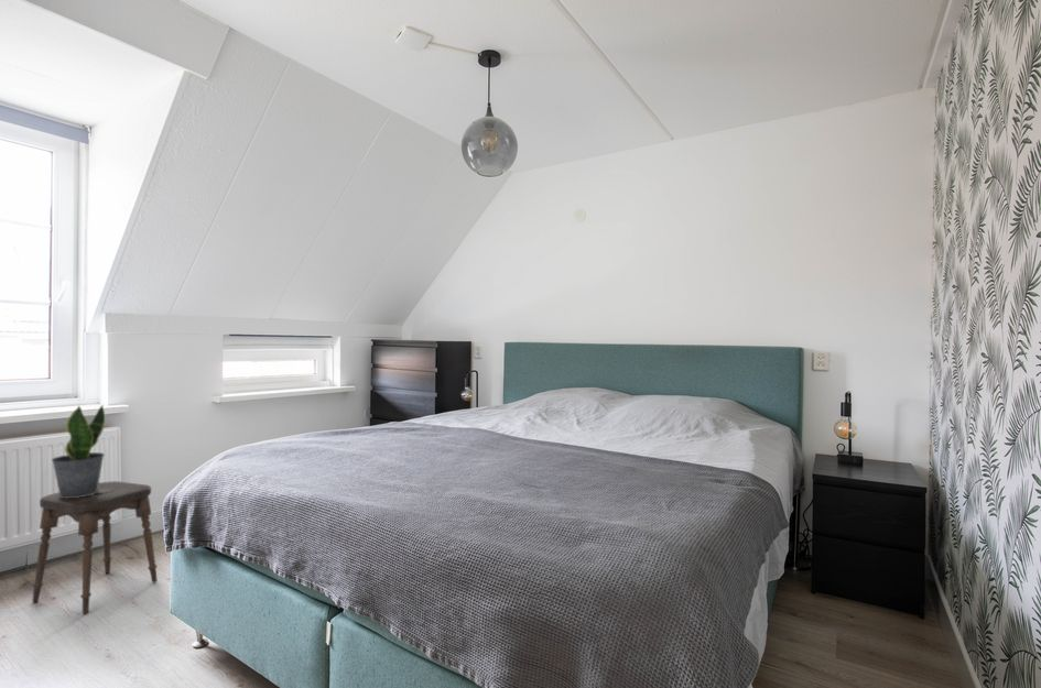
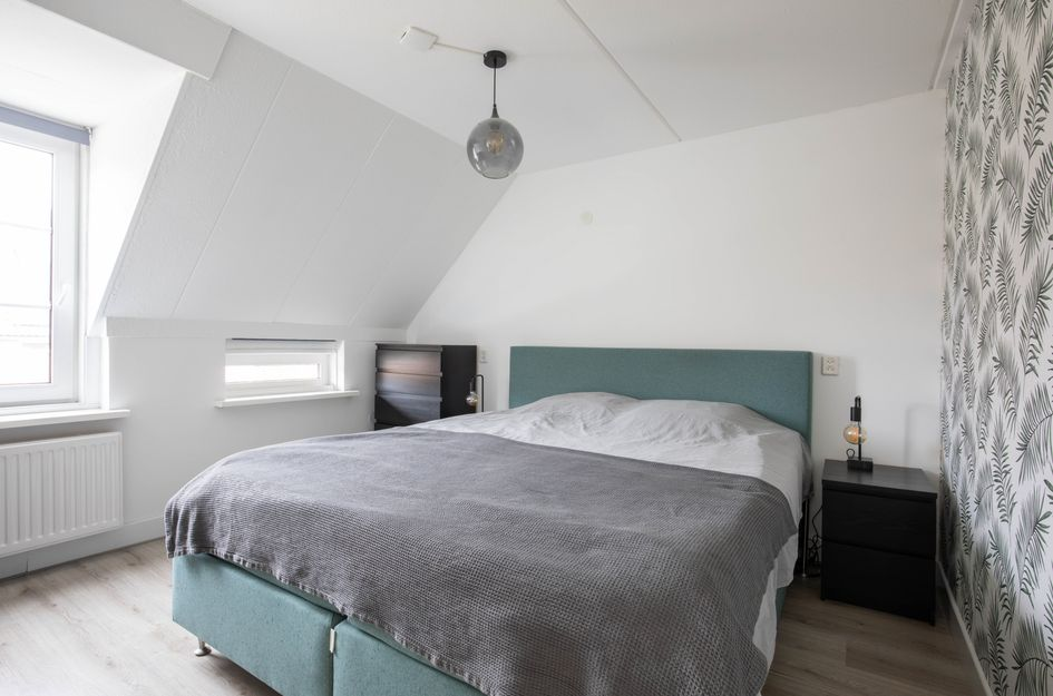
- potted plant [51,404,106,499]
- stool [31,480,159,615]
